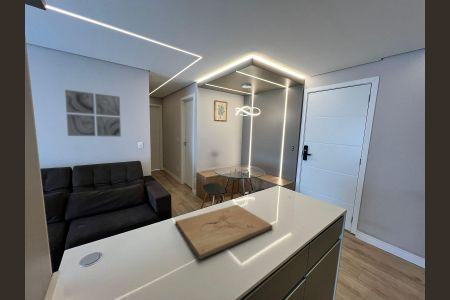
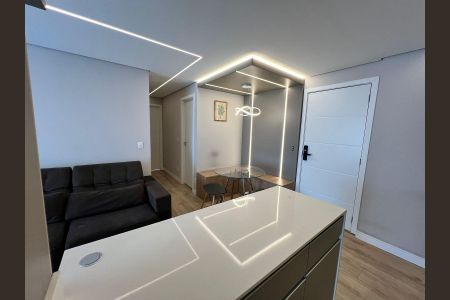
- cutting board [174,204,274,260]
- wall art [64,89,122,138]
